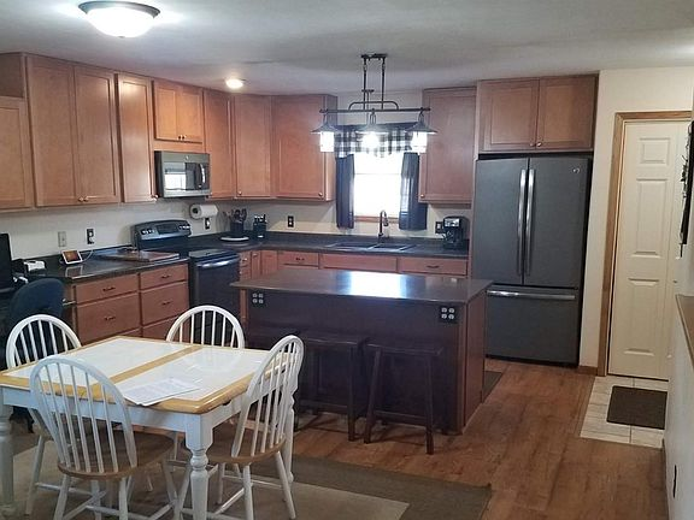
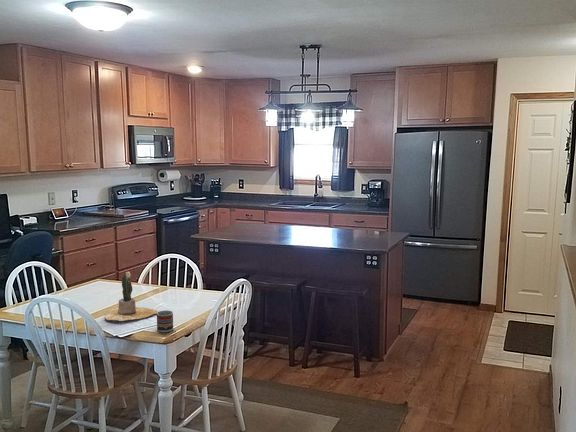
+ potted cactus [104,271,159,322]
+ cup [156,309,174,333]
